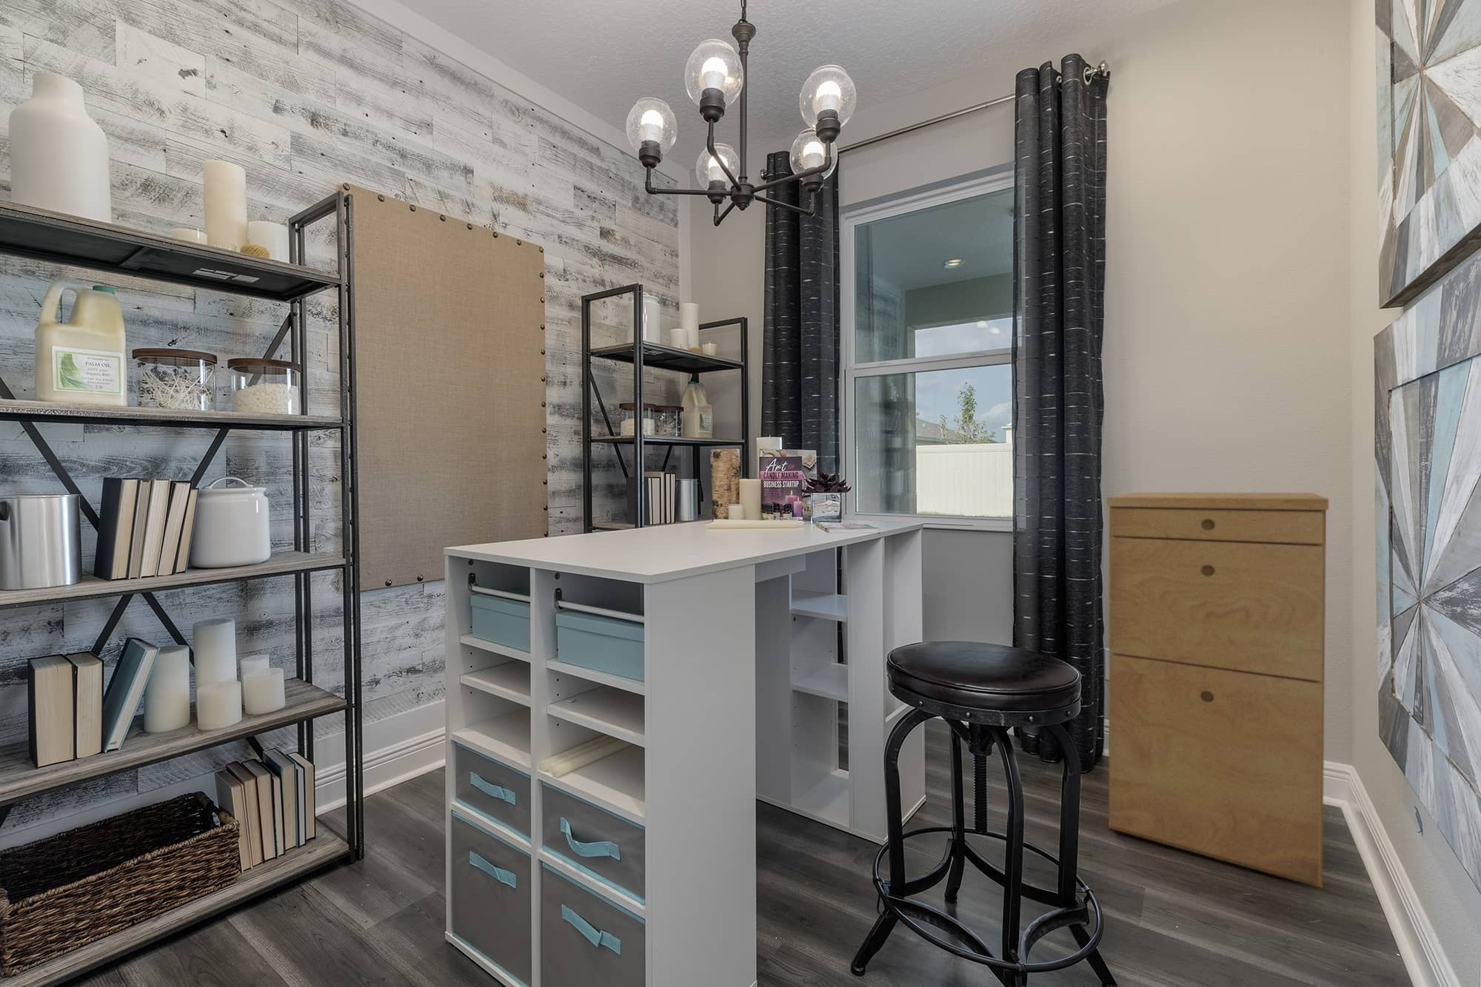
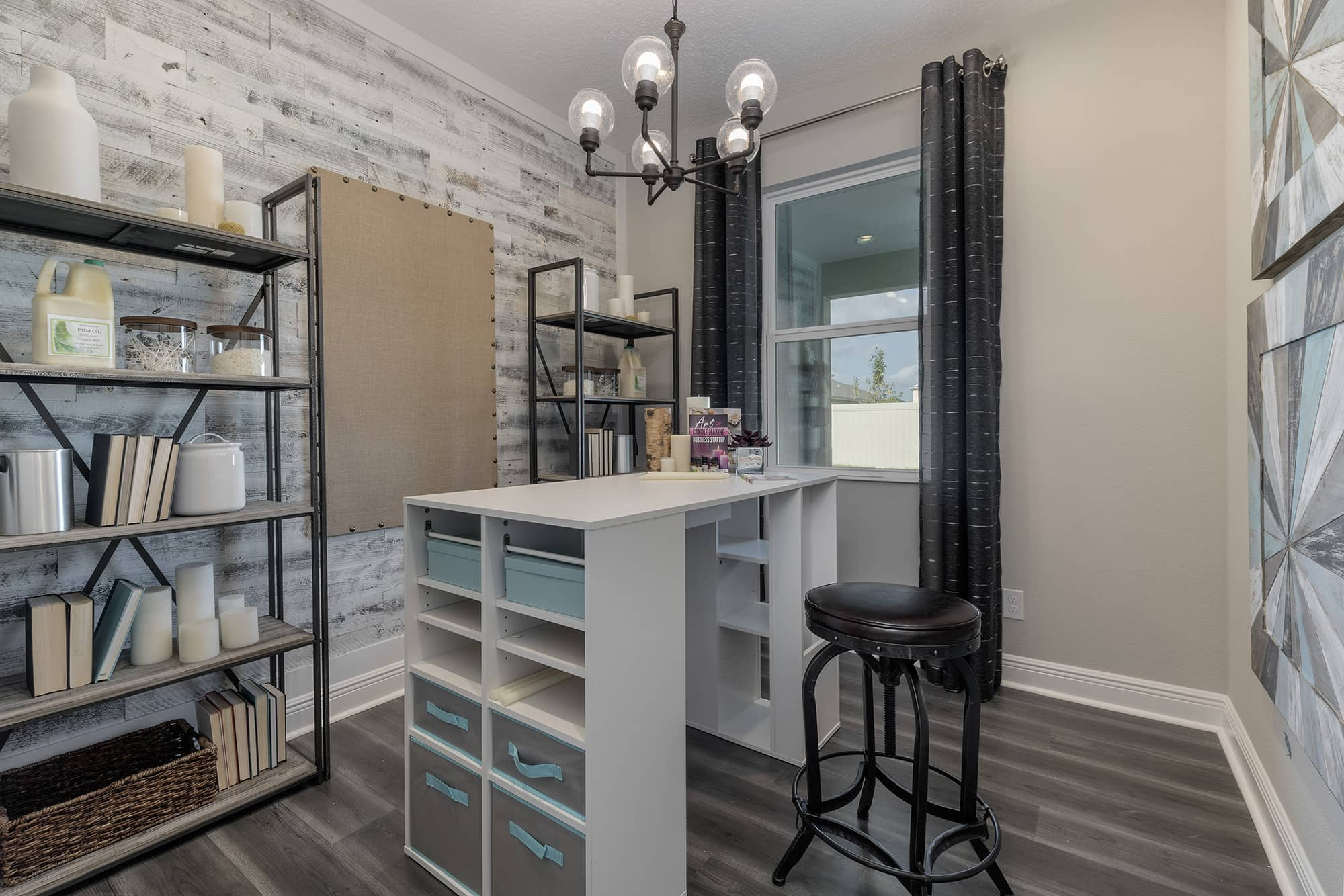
- filing cabinet [1105,491,1329,889]
